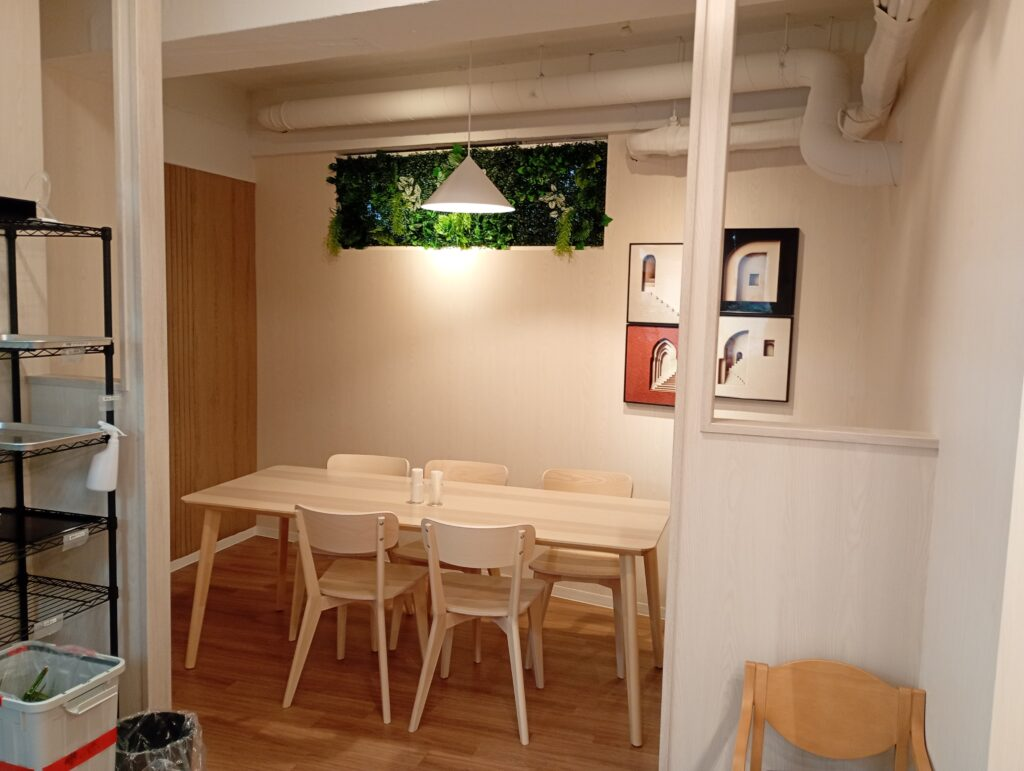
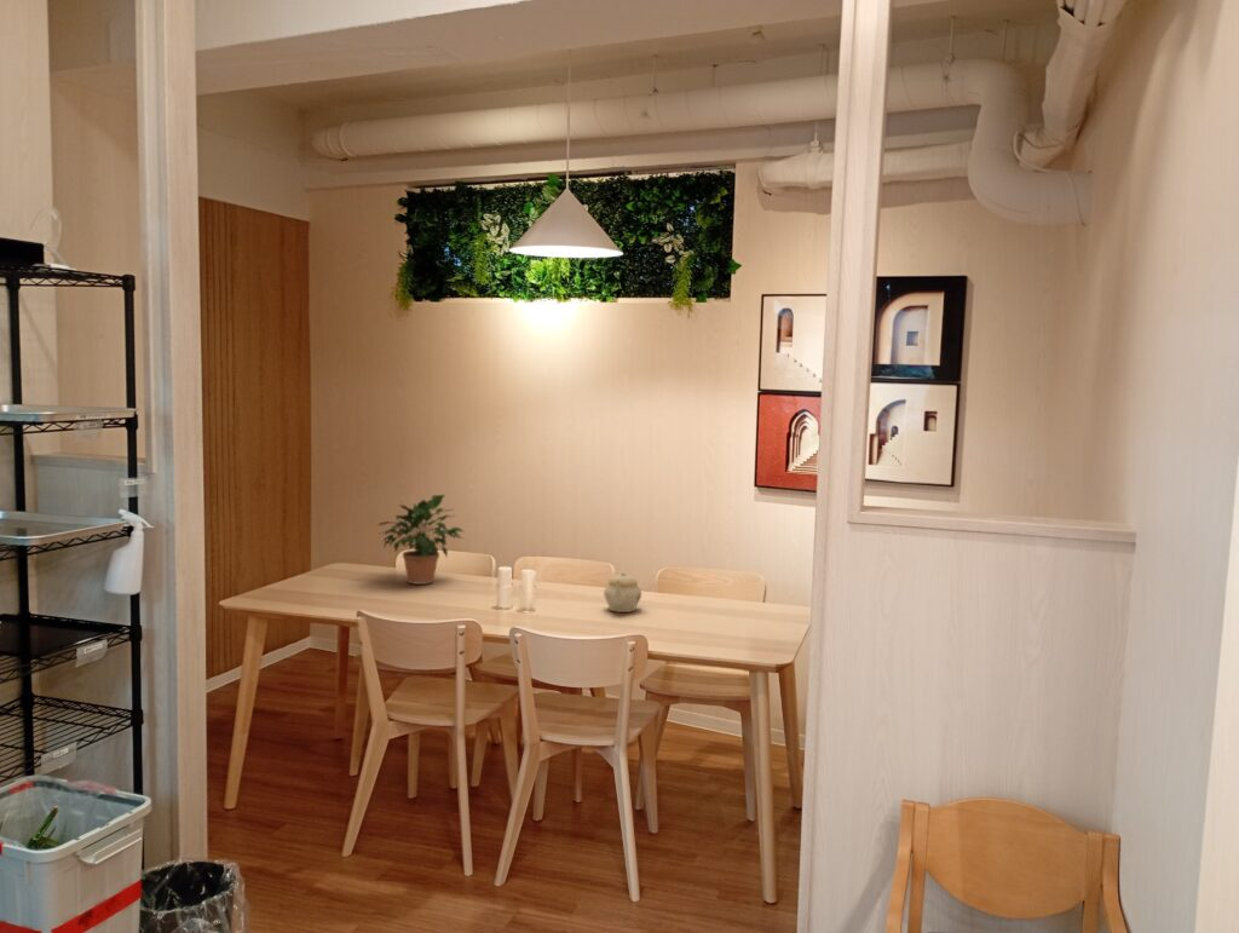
+ potted plant [376,494,466,586]
+ teapot [603,571,642,614]
